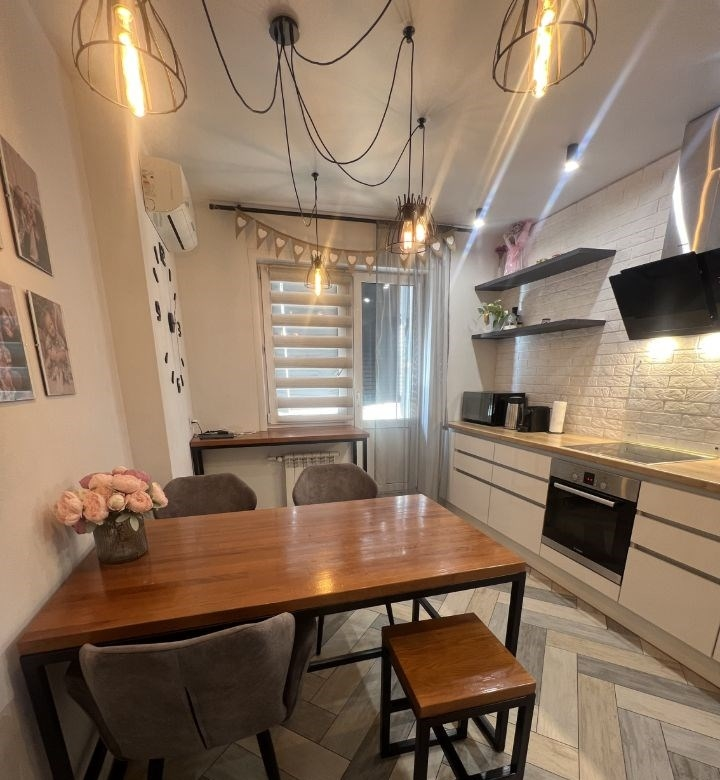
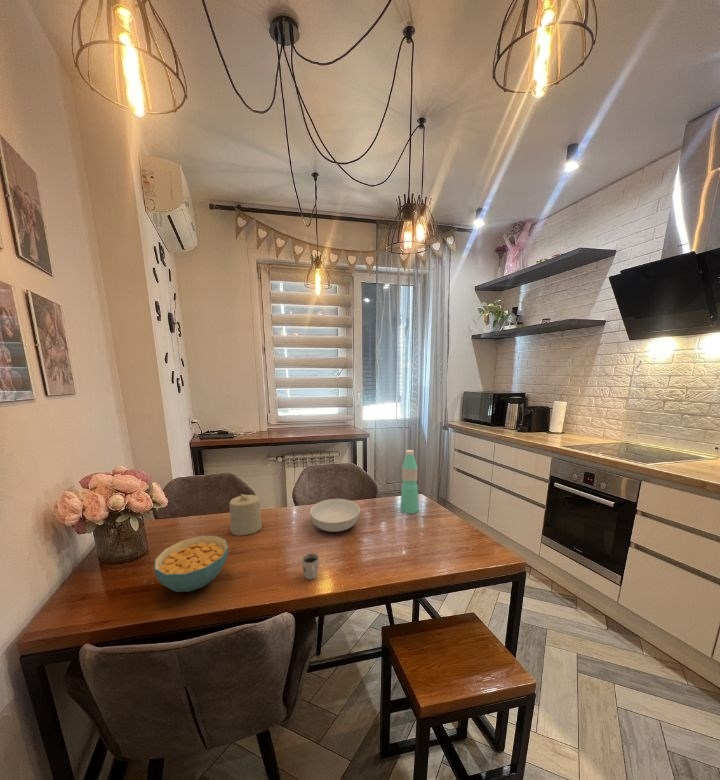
+ cup [301,552,320,581]
+ serving bowl [309,498,361,533]
+ candle [229,493,263,537]
+ cereal bowl [153,535,229,593]
+ water bottle [400,449,419,514]
